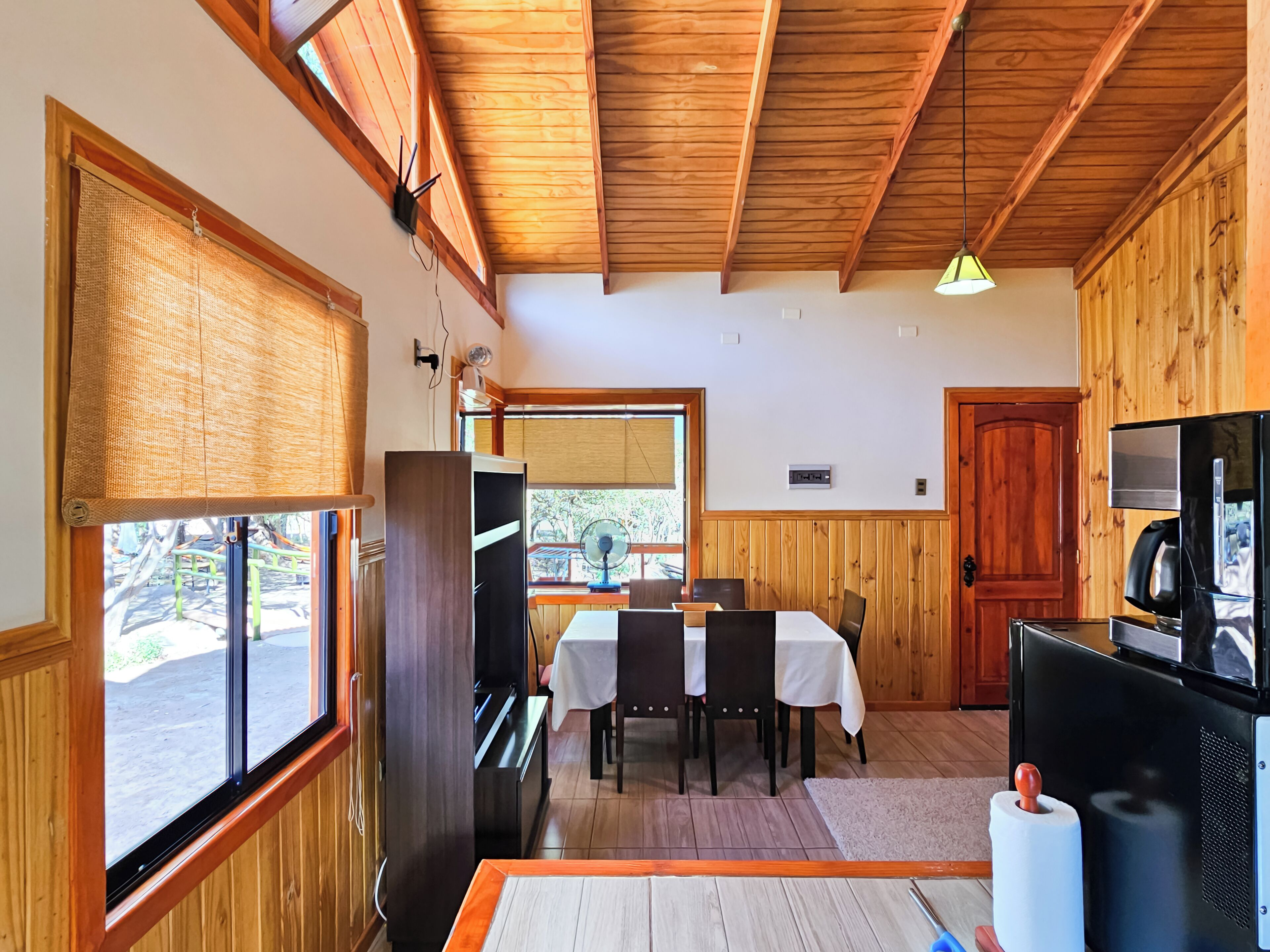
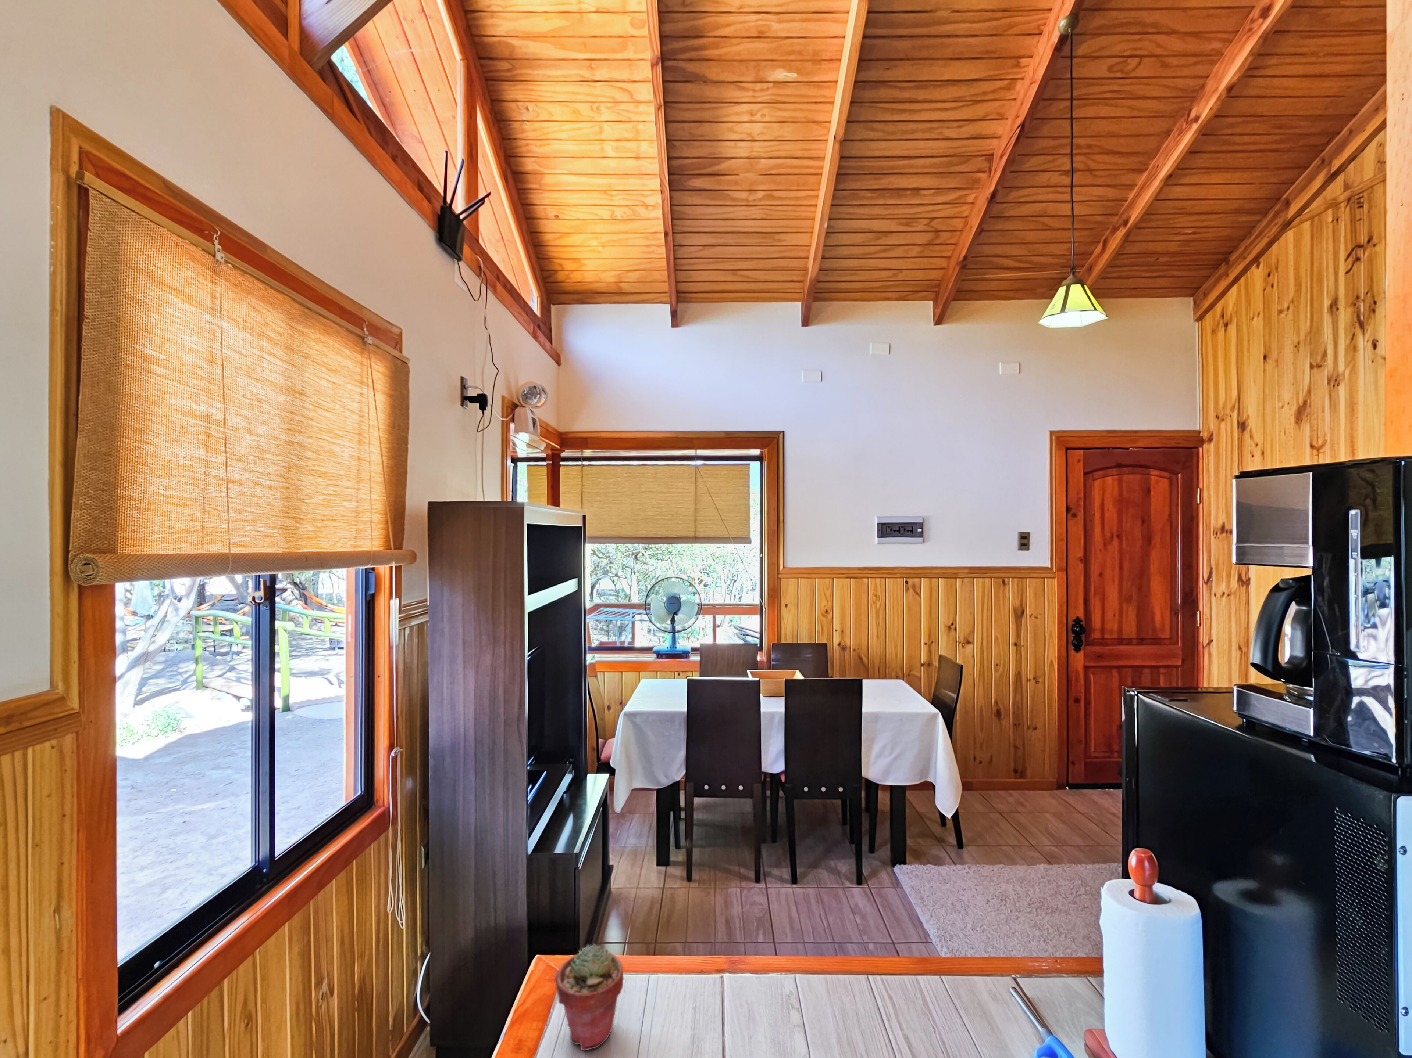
+ potted succulent [555,944,624,1051]
